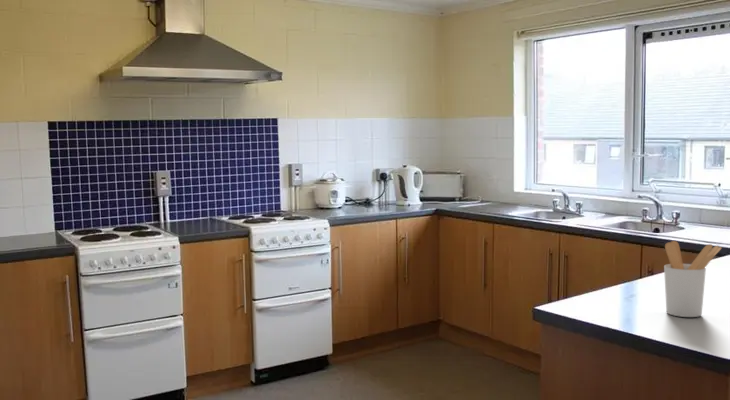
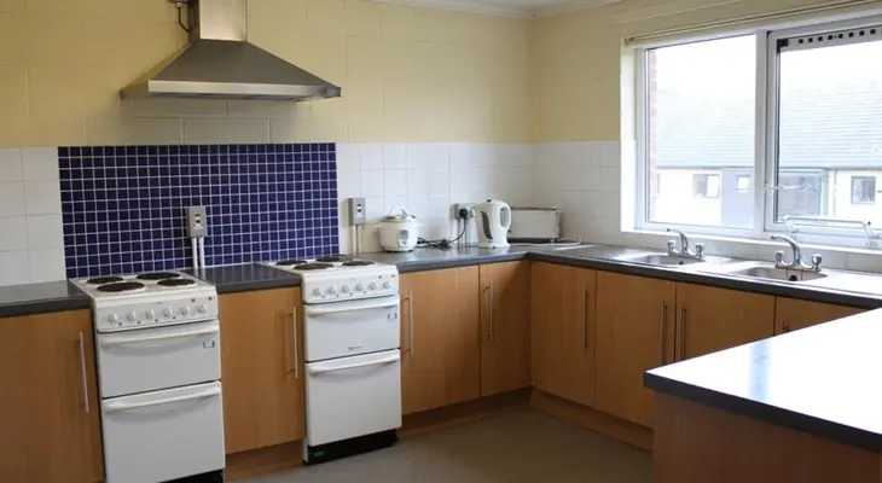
- utensil holder [663,240,723,318]
